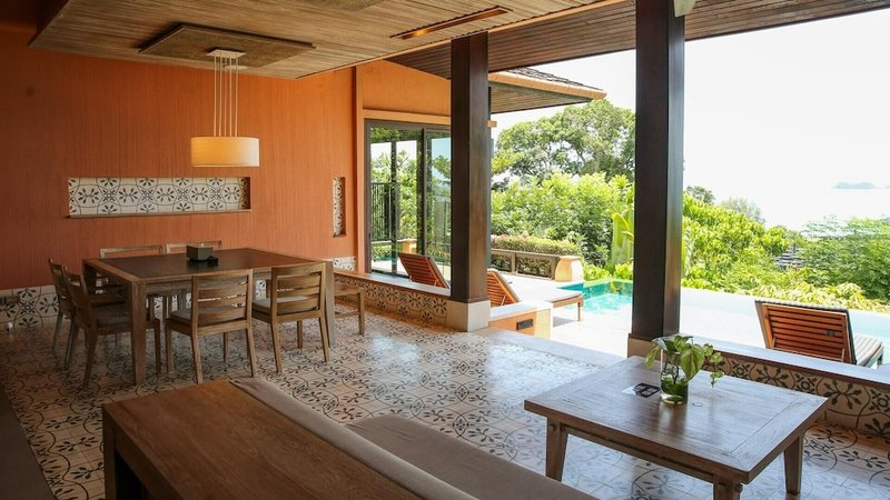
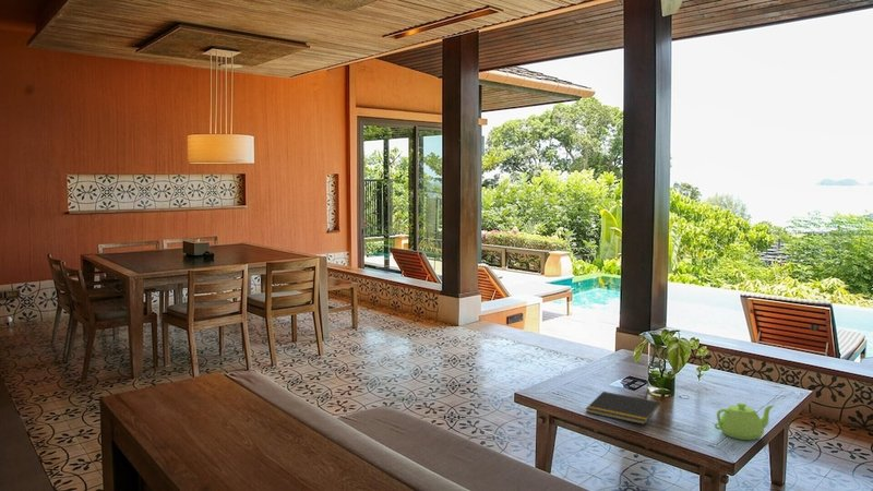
+ notepad [585,391,661,426]
+ teapot [714,402,775,441]
